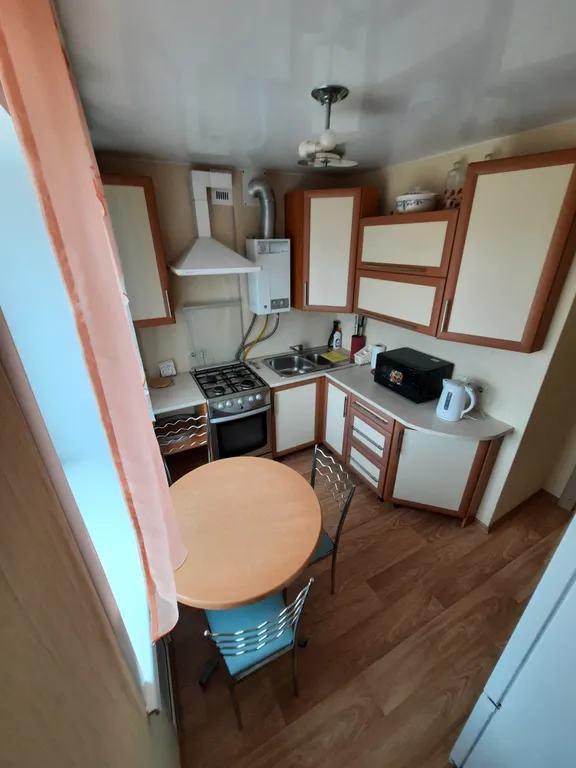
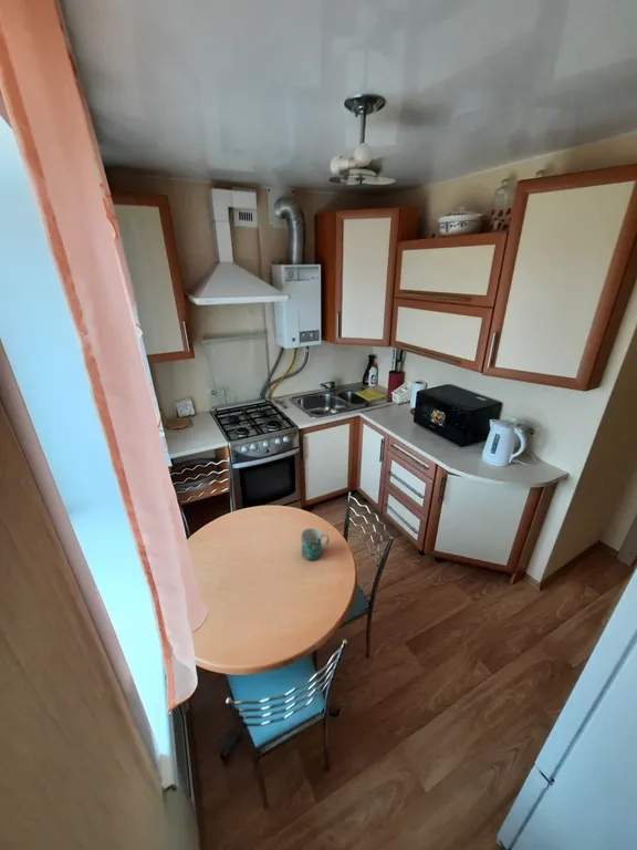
+ mug [300,527,331,561]
